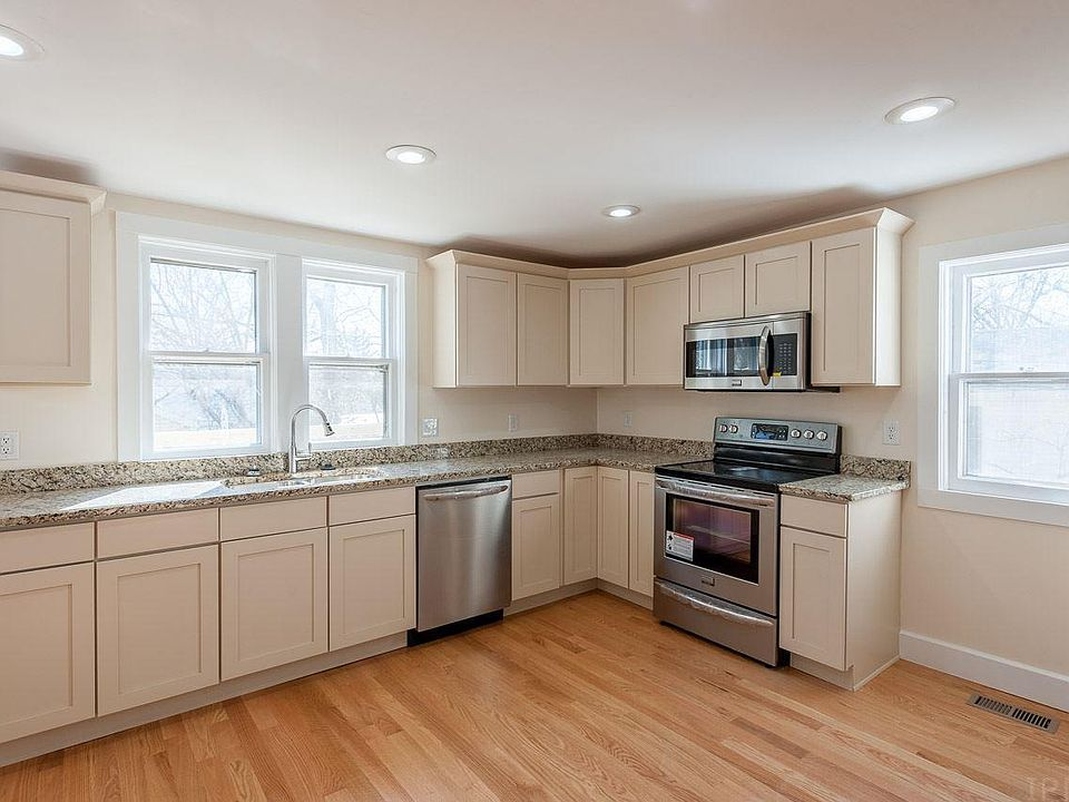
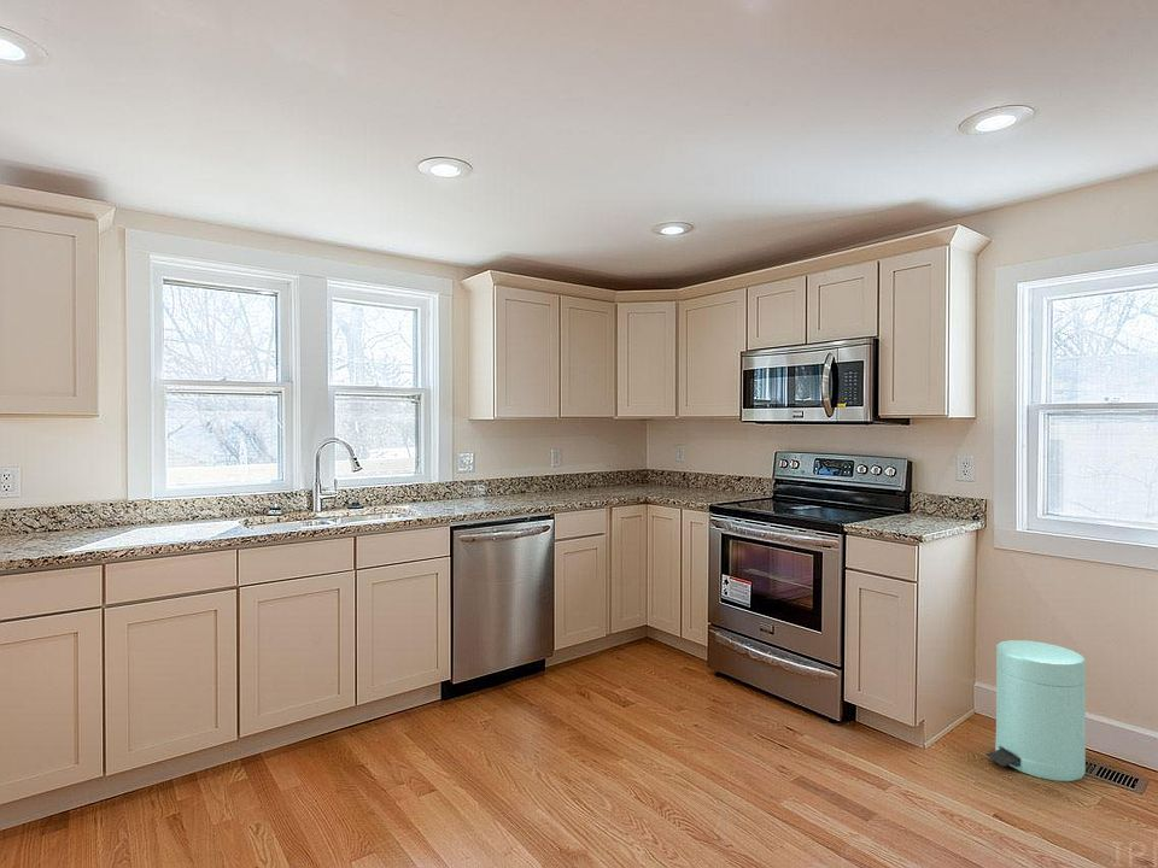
+ trash can [984,639,1087,782]
